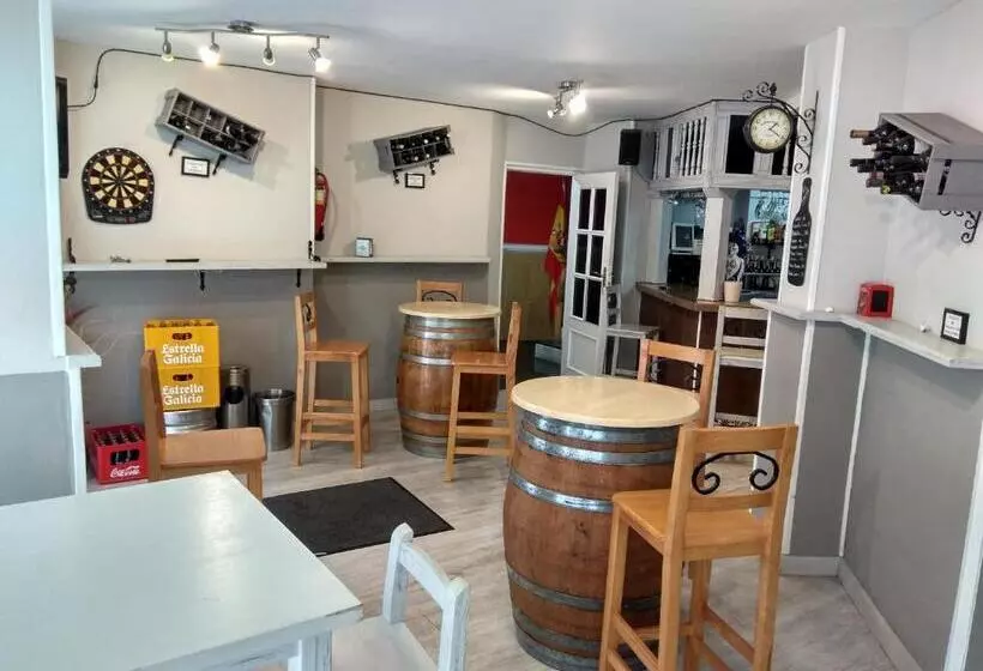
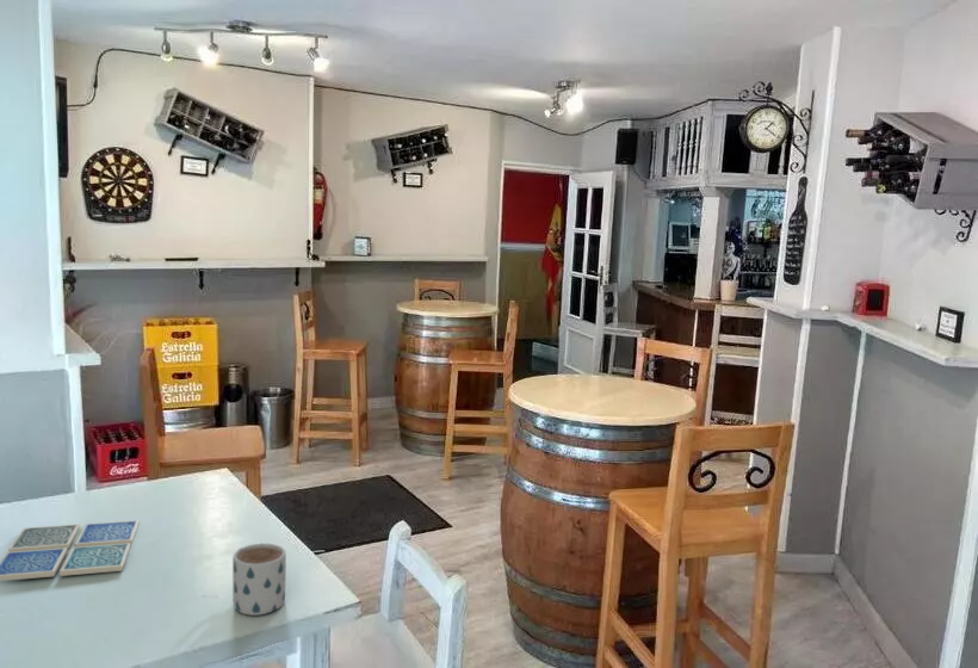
+ drink coaster [0,519,141,582]
+ mug [231,543,287,617]
